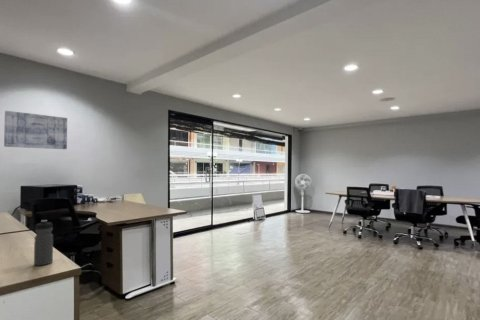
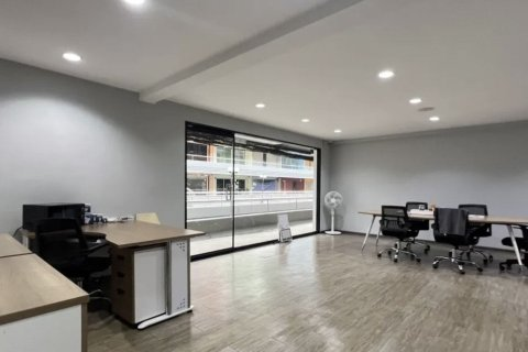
- wall art [3,110,68,150]
- water bottle [33,219,54,267]
